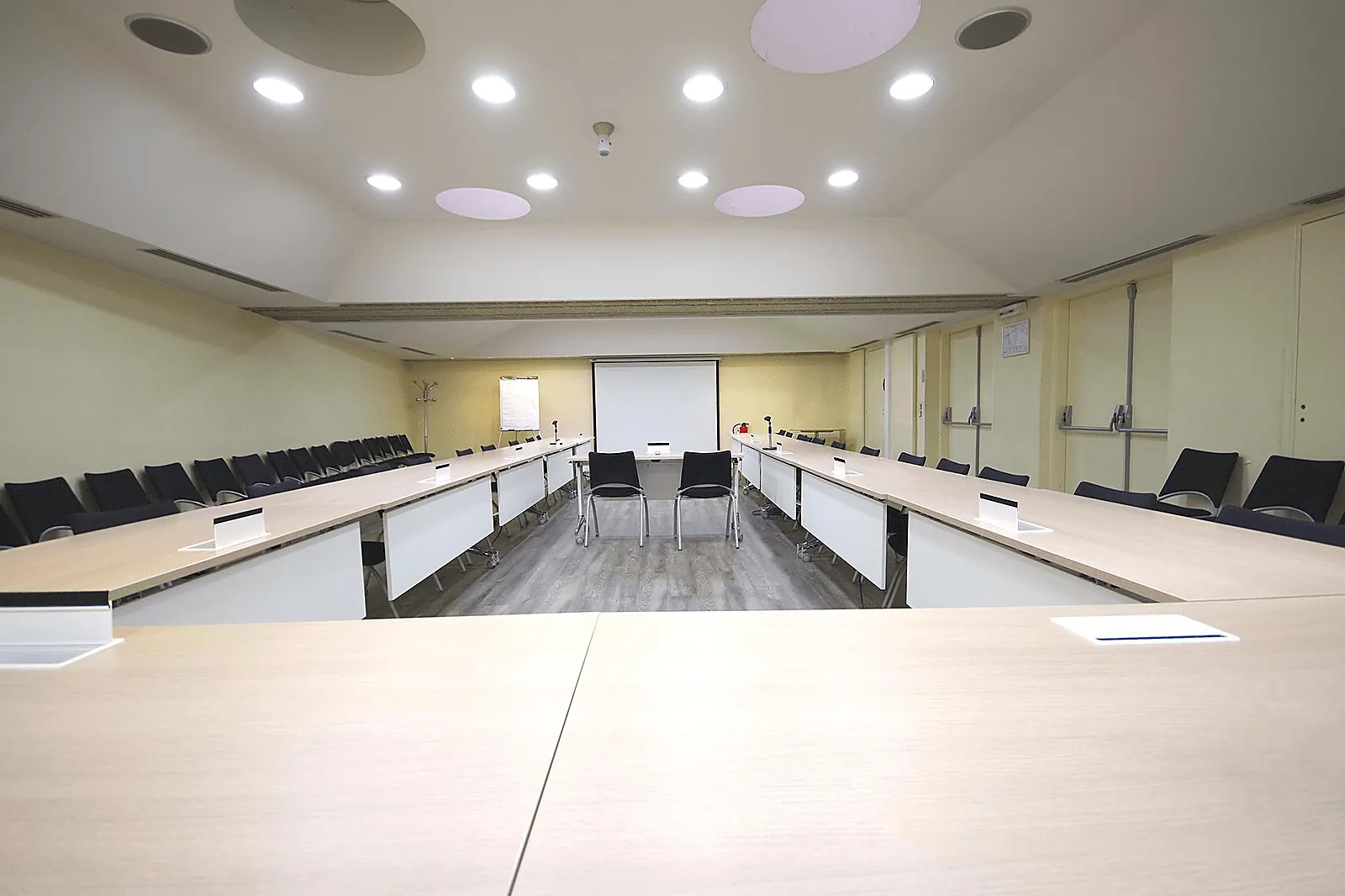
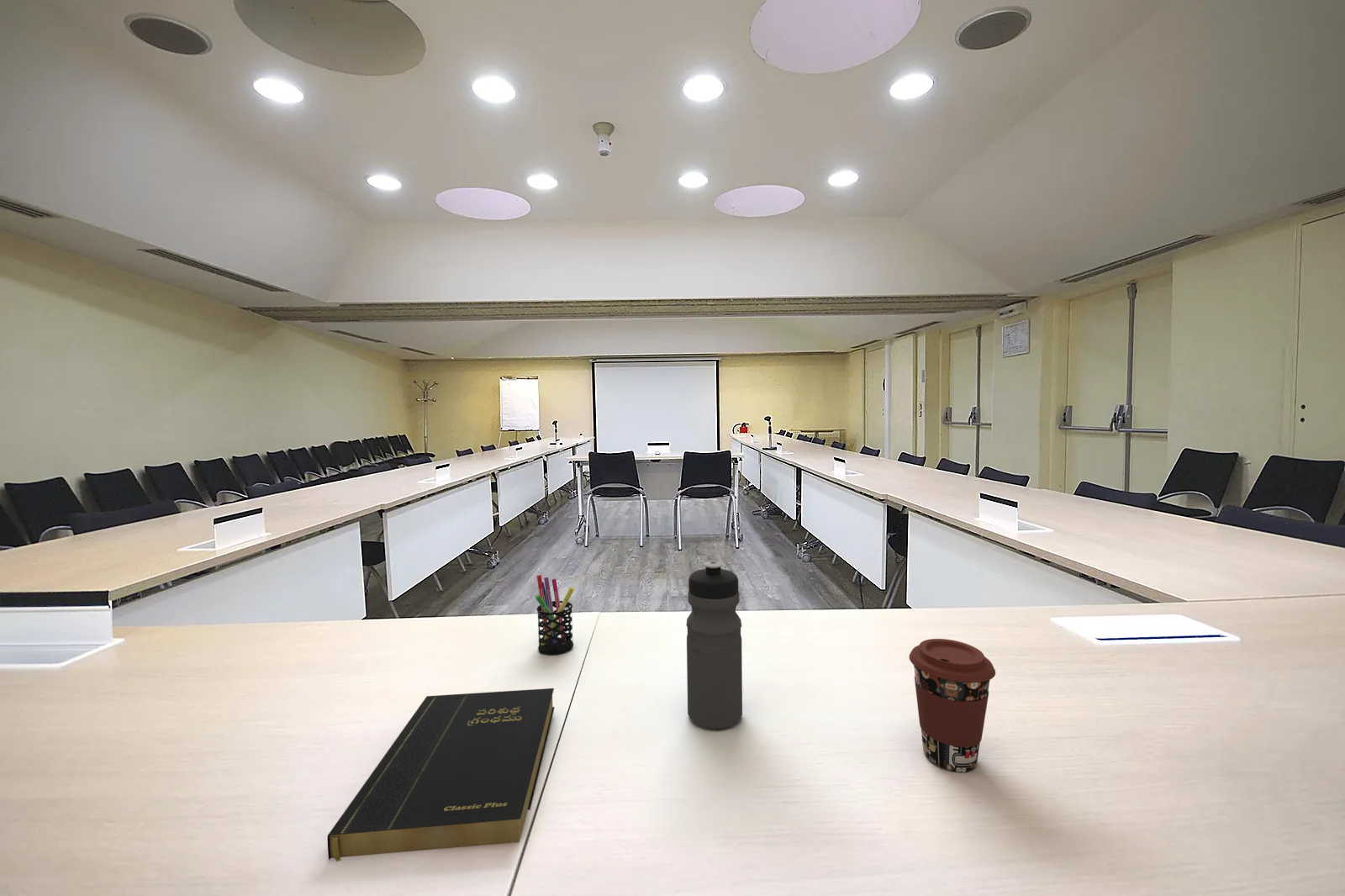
+ pen holder [535,574,575,656]
+ water bottle [685,561,743,730]
+ book [327,688,555,862]
+ coffee cup [908,638,996,773]
